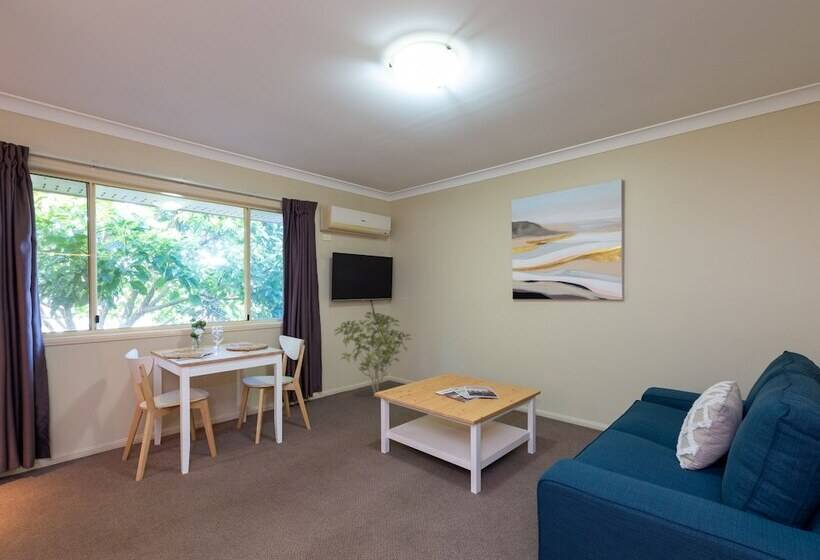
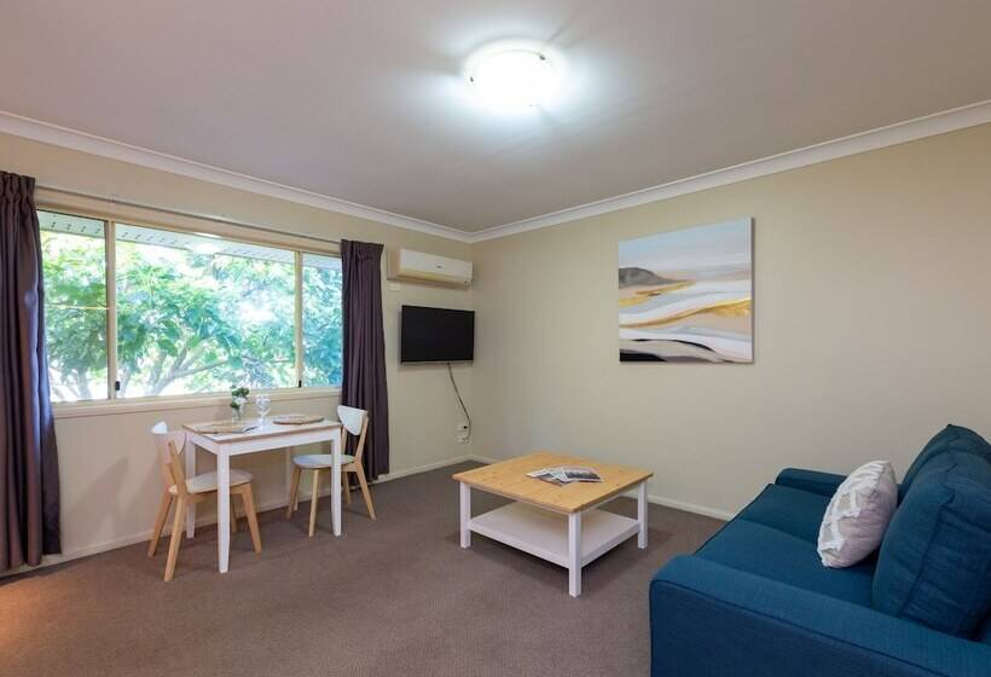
- shrub [333,311,413,399]
